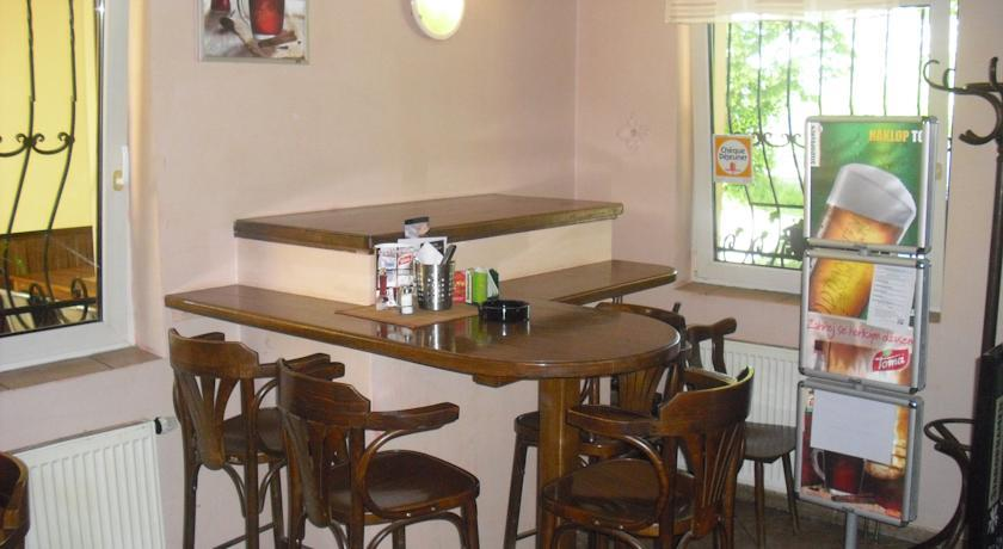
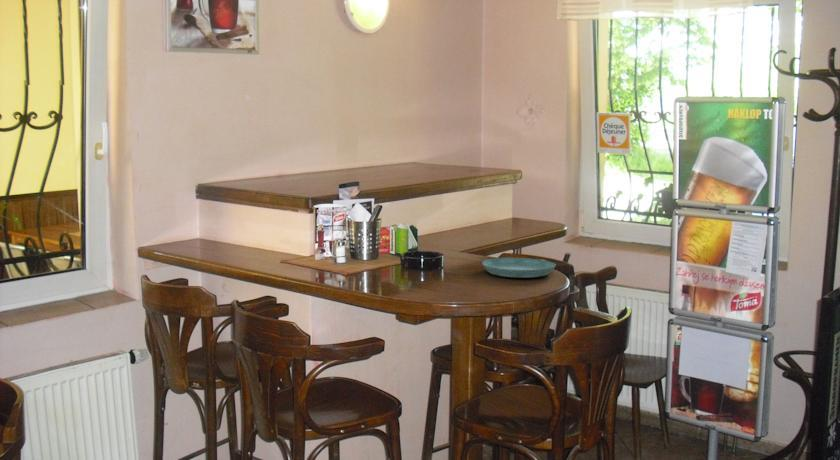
+ saucer [481,257,556,279]
